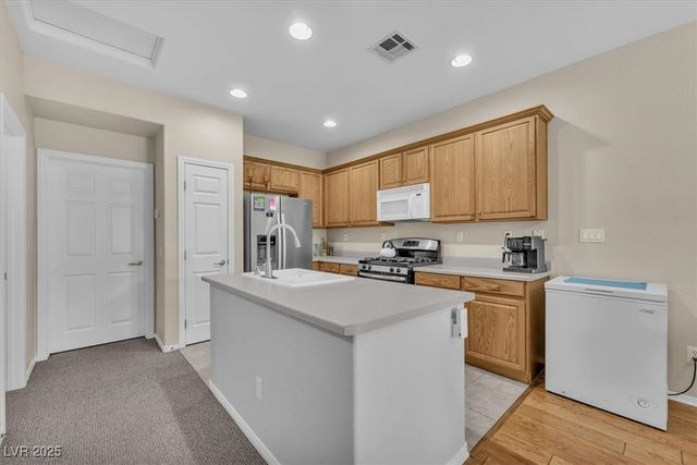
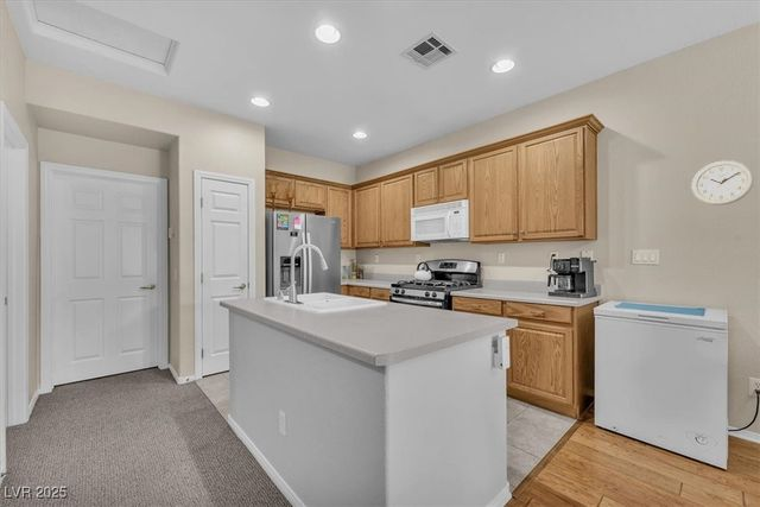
+ wall clock [690,159,755,207]
